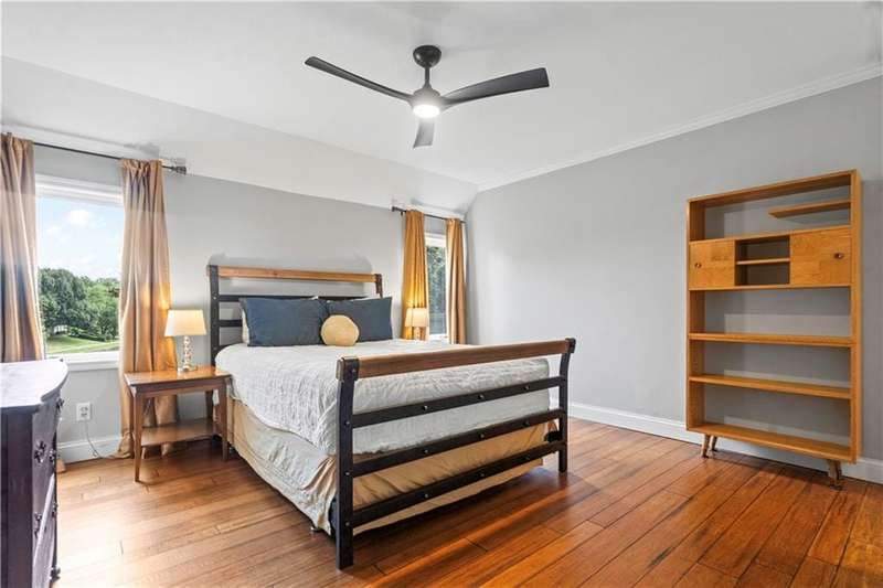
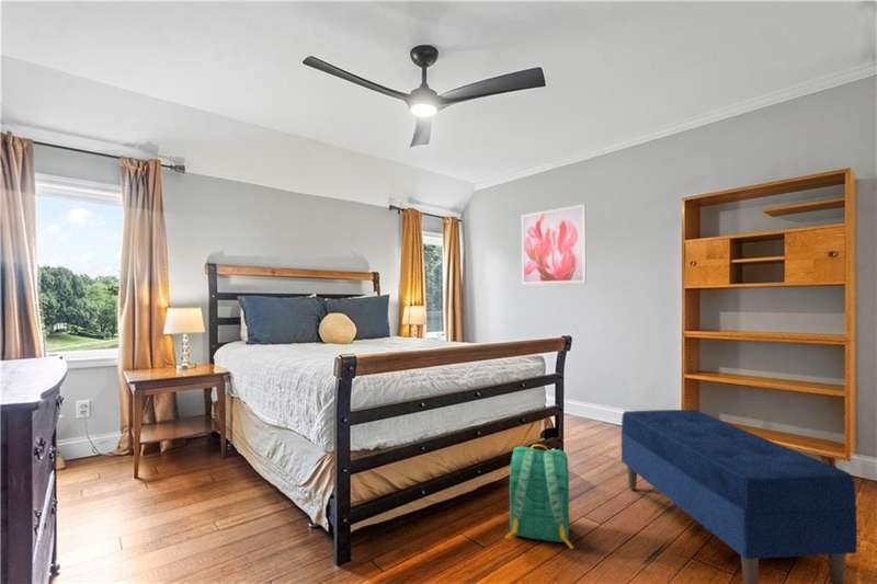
+ backpack [504,444,574,550]
+ bench [620,409,858,584]
+ wall art [521,203,588,286]
